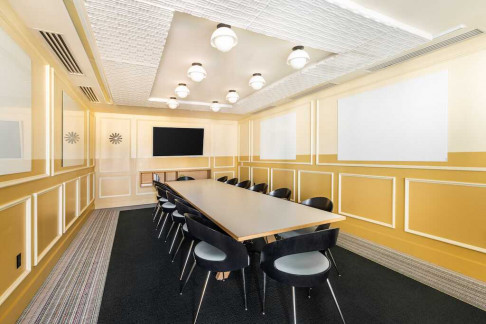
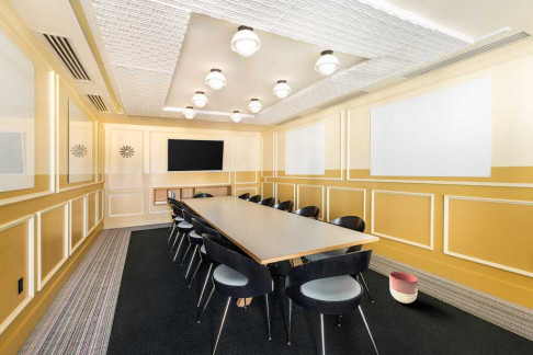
+ planter [388,271,419,305]
